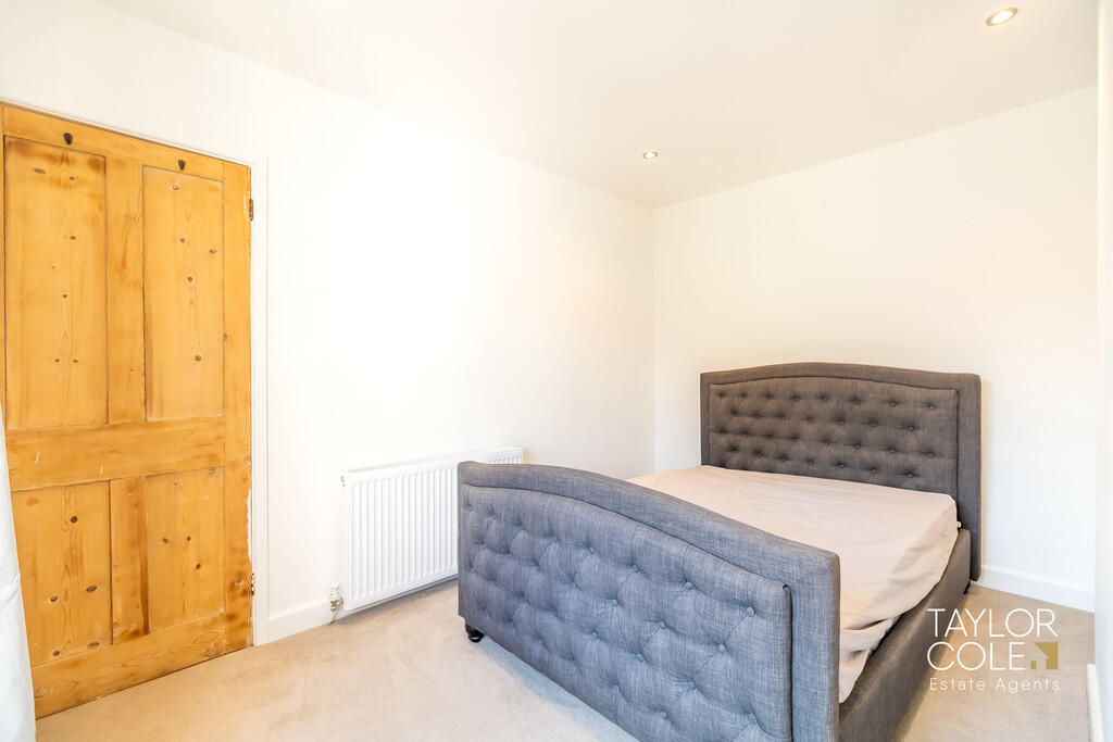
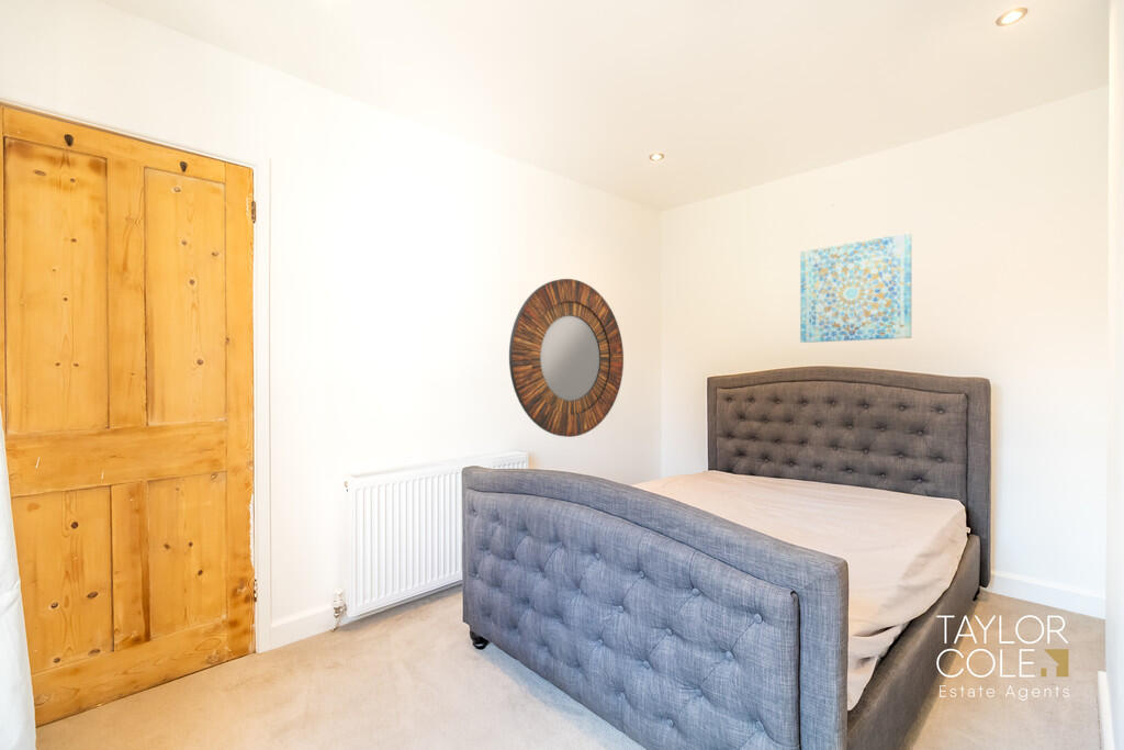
+ wall art [799,232,912,344]
+ home mirror [508,278,625,438]
